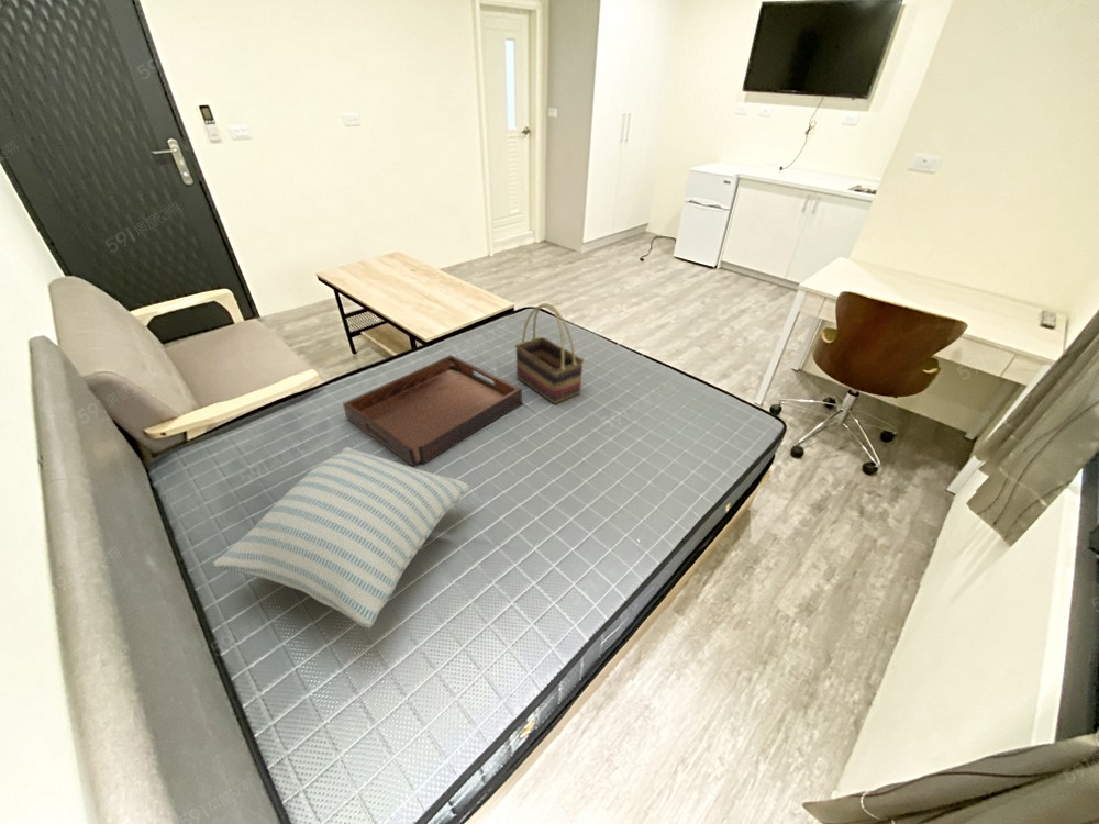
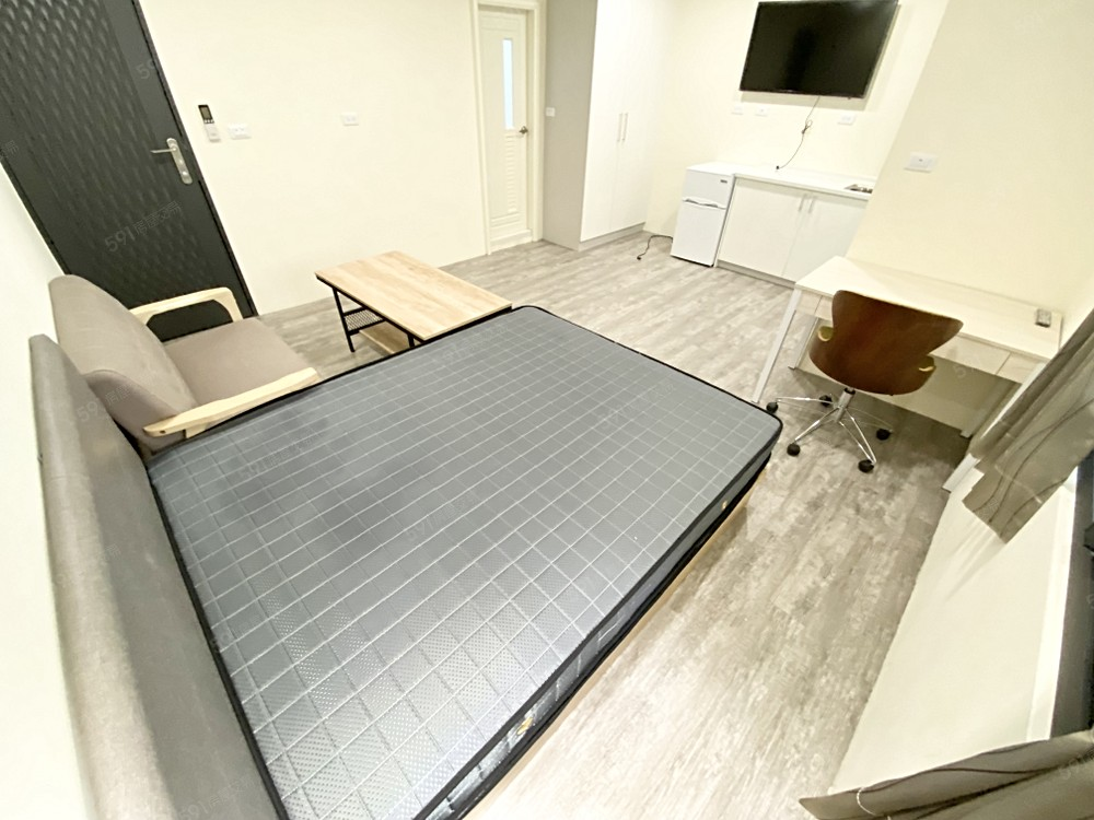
- woven basket [514,302,585,405]
- pillow [212,446,471,630]
- serving tray [342,354,523,467]
